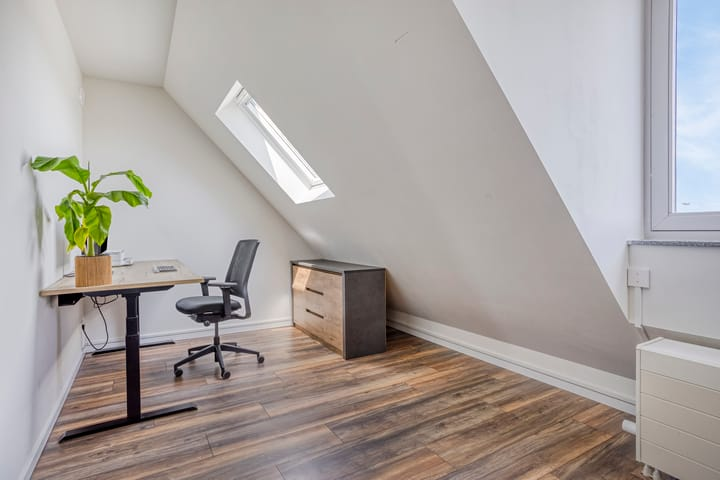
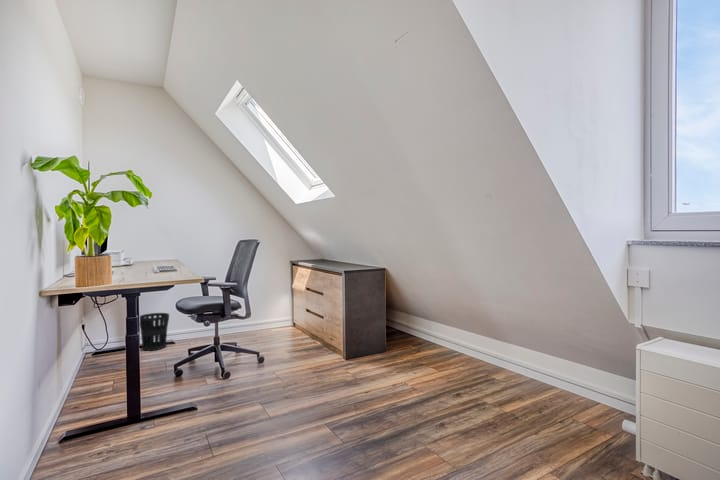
+ wastebasket [139,312,170,352]
